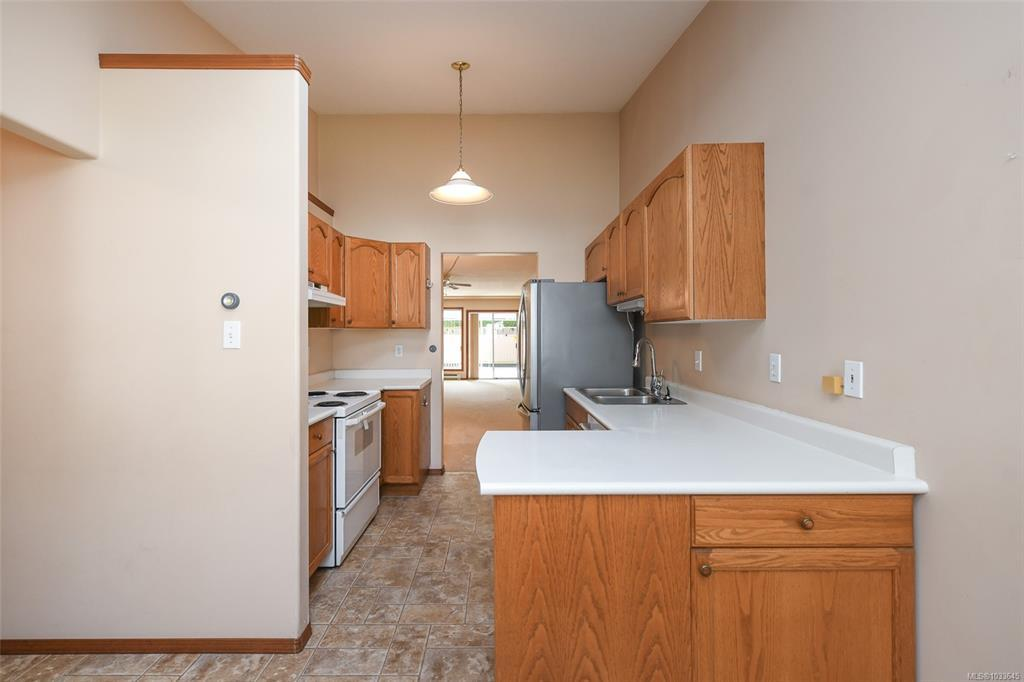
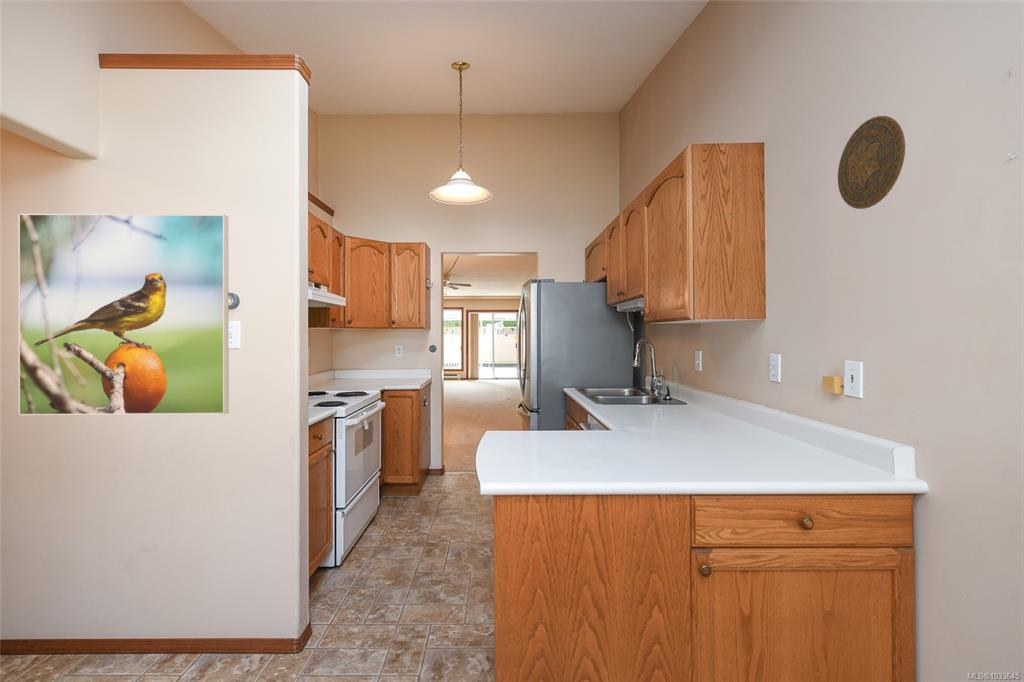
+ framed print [18,213,230,416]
+ decorative plate [837,115,906,210]
